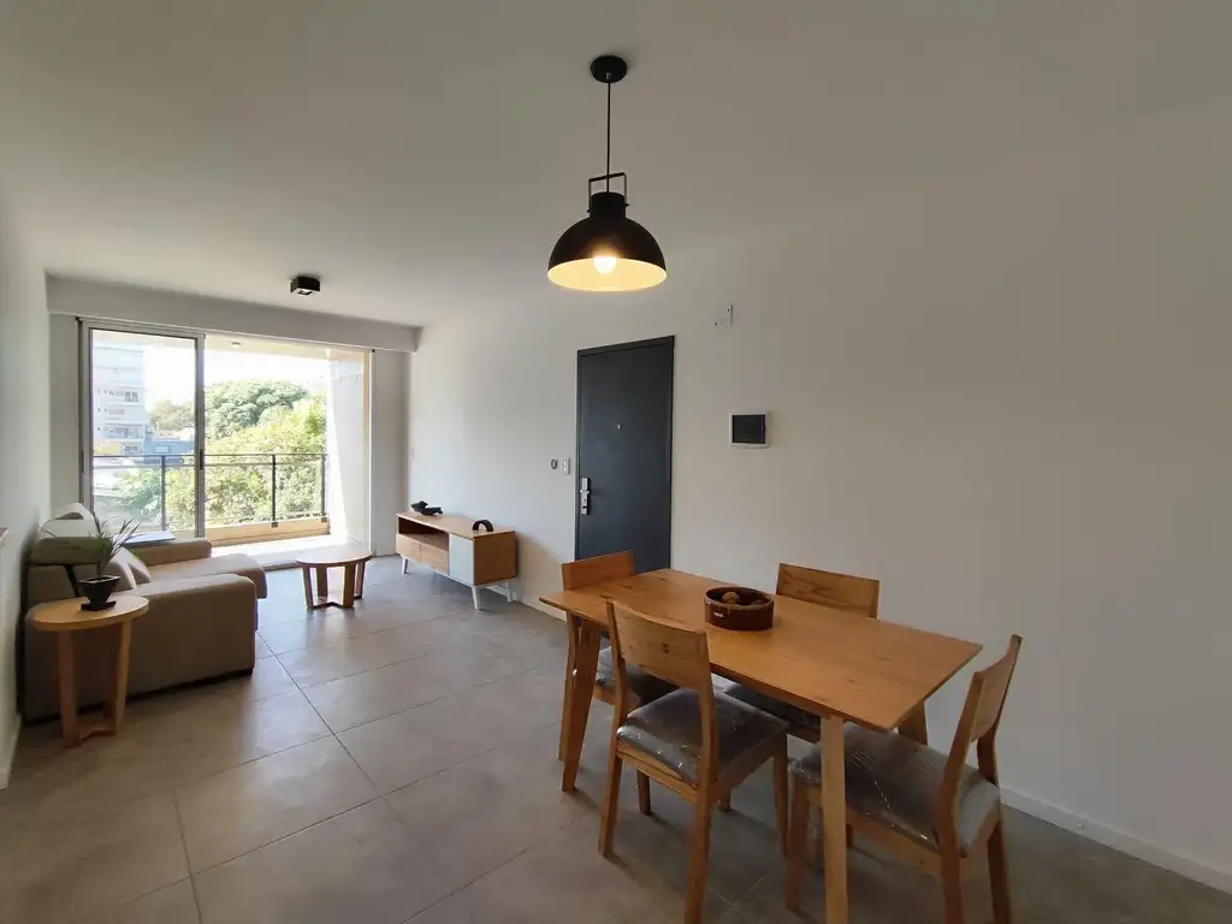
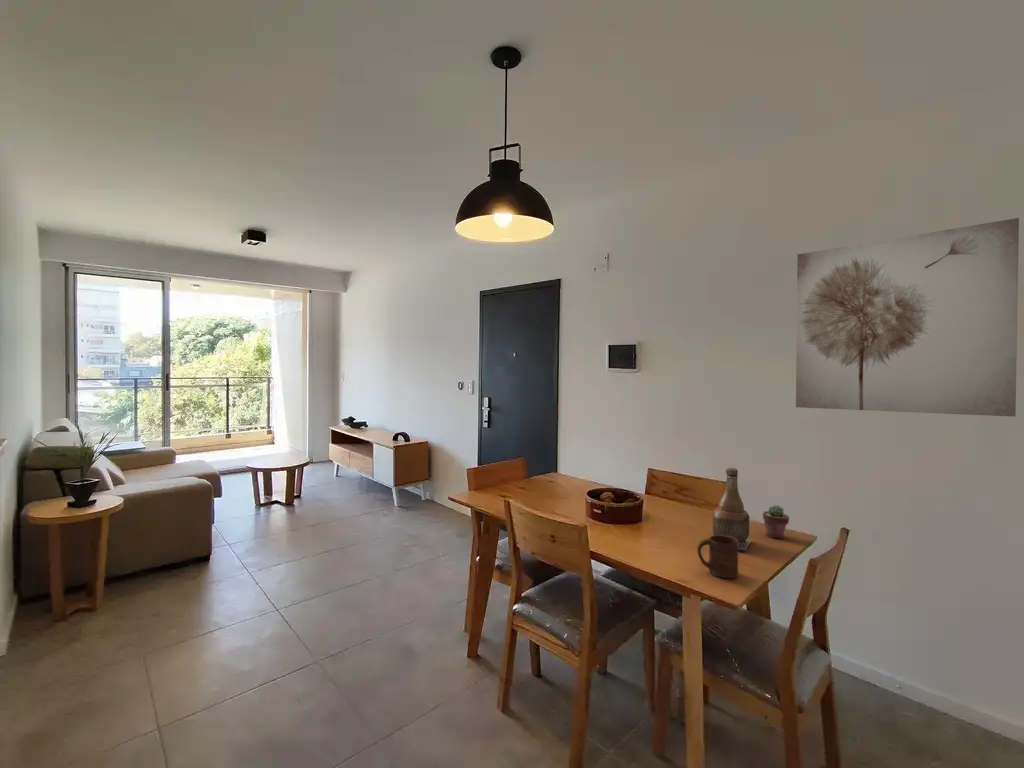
+ potted succulent [762,504,790,539]
+ cup [696,535,739,579]
+ wall art [795,217,1020,418]
+ bottle [712,467,753,551]
